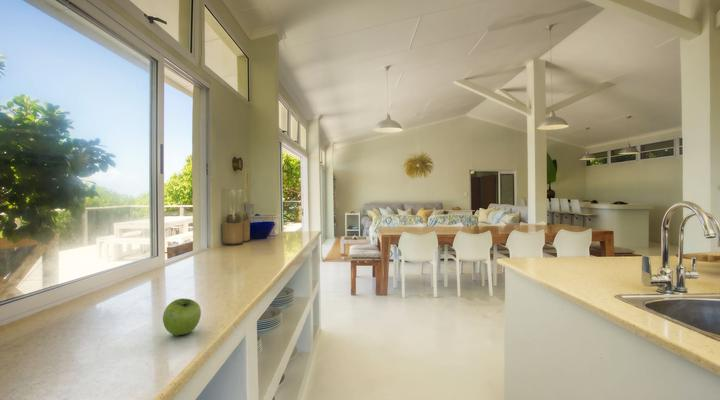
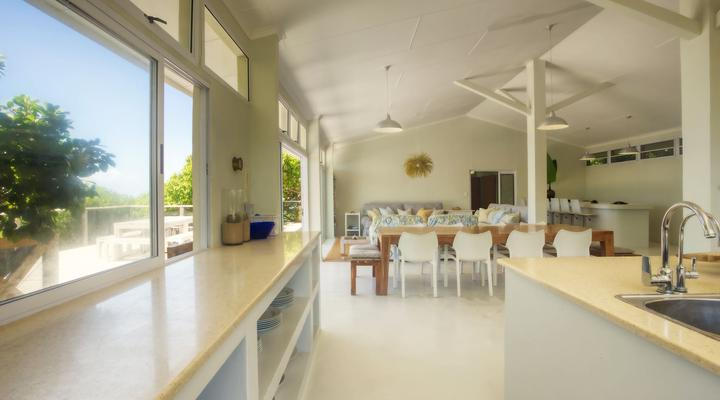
- fruit [162,298,202,336]
